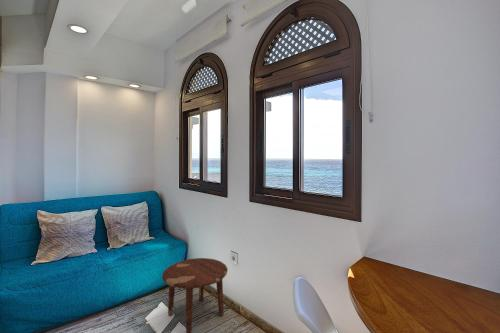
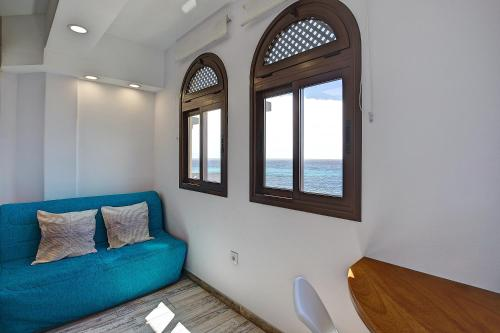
- side table [161,257,229,333]
